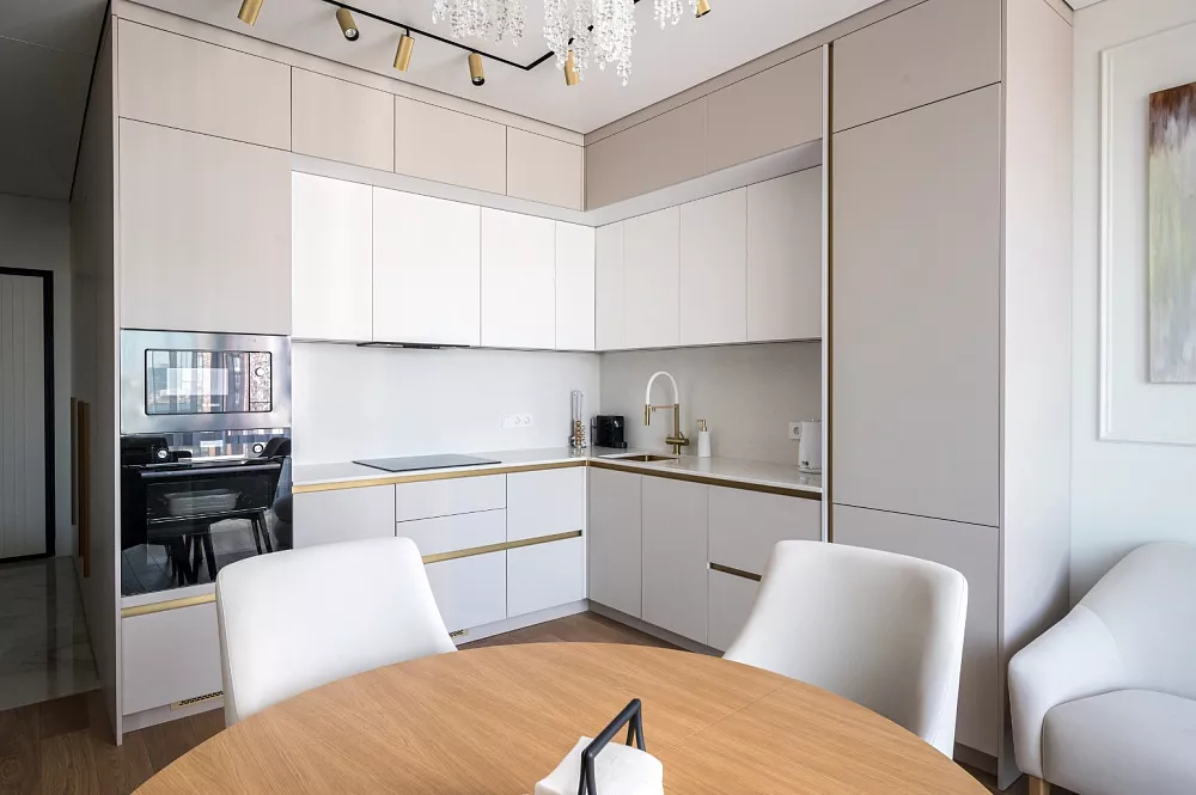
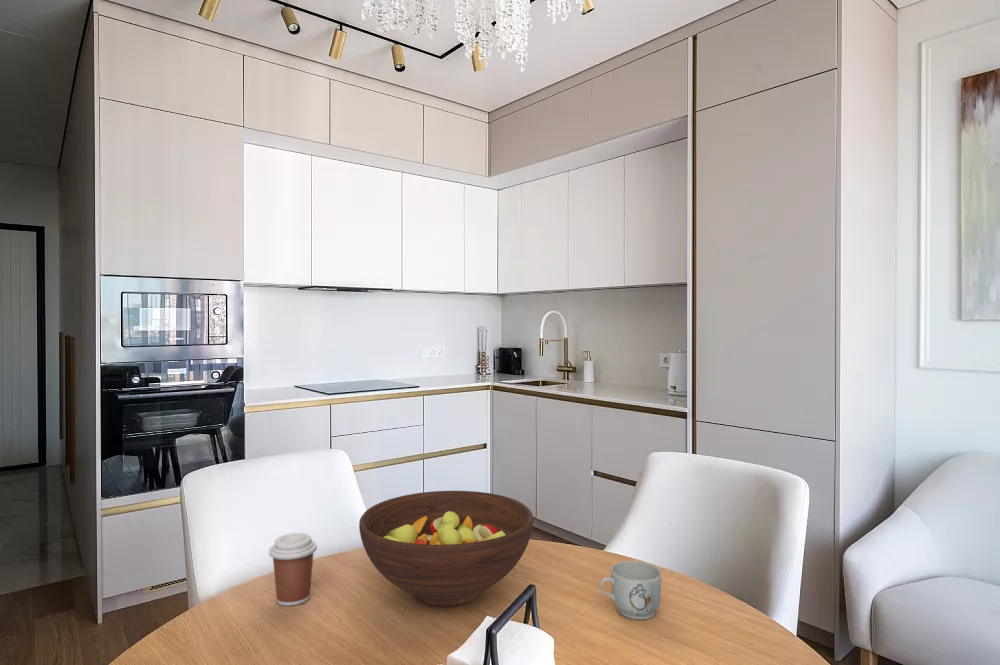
+ mug [598,560,662,620]
+ coffee cup [268,532,318,607]
+ fruit bowl [358,490,534,607]
